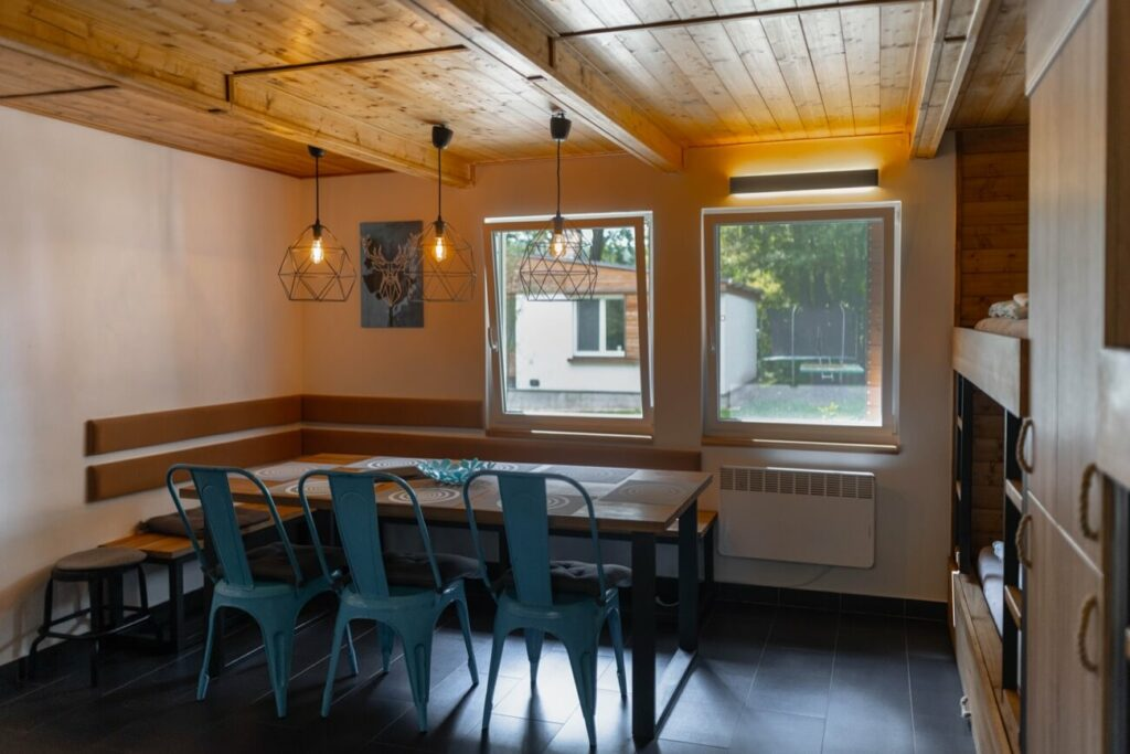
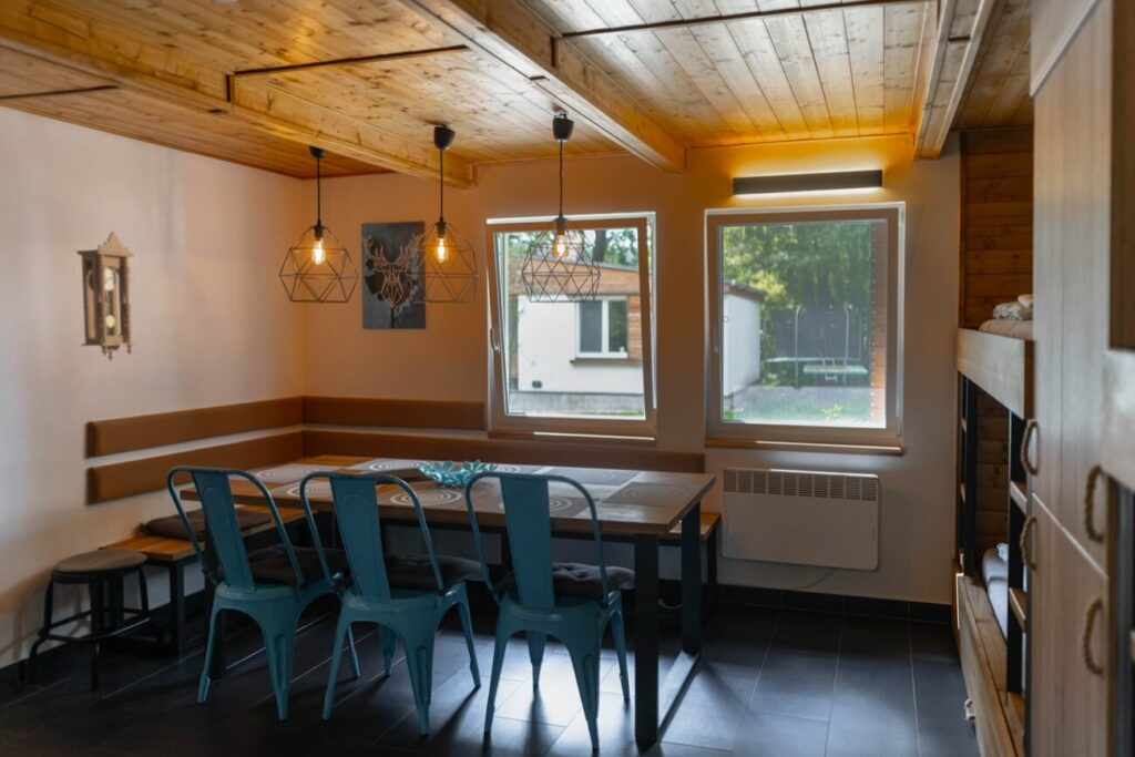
+ pendulum clock [75,231,137,361]
